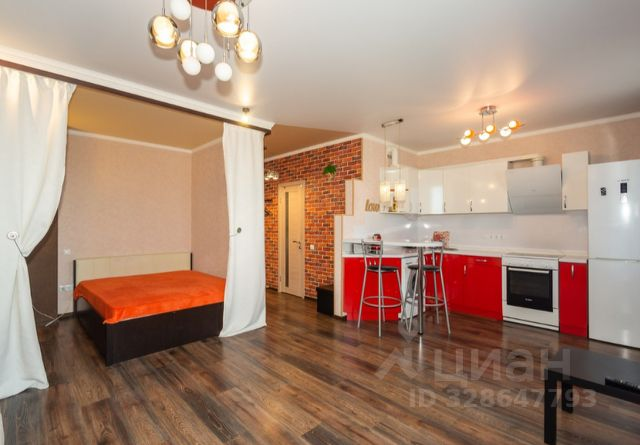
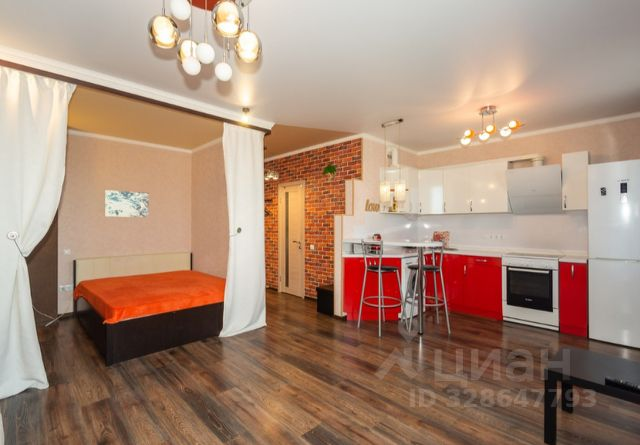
+ wall art [104,189,149,218]
